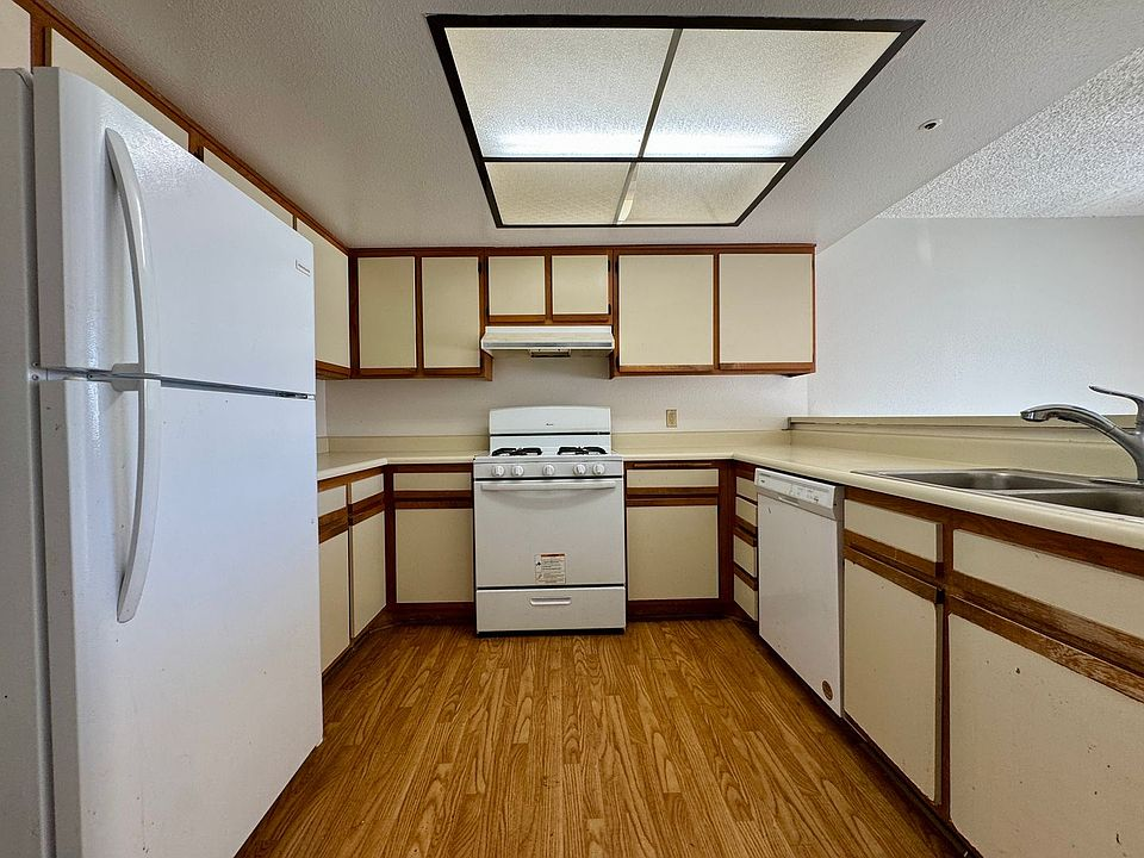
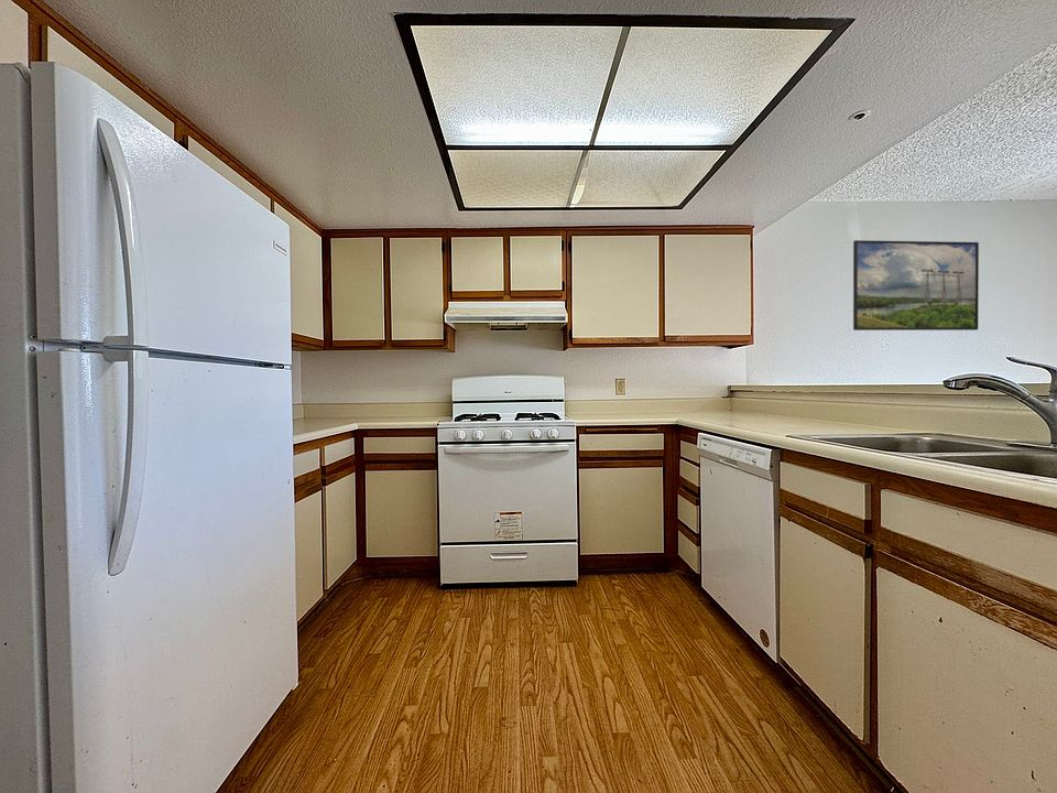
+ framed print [852,239,980,332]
